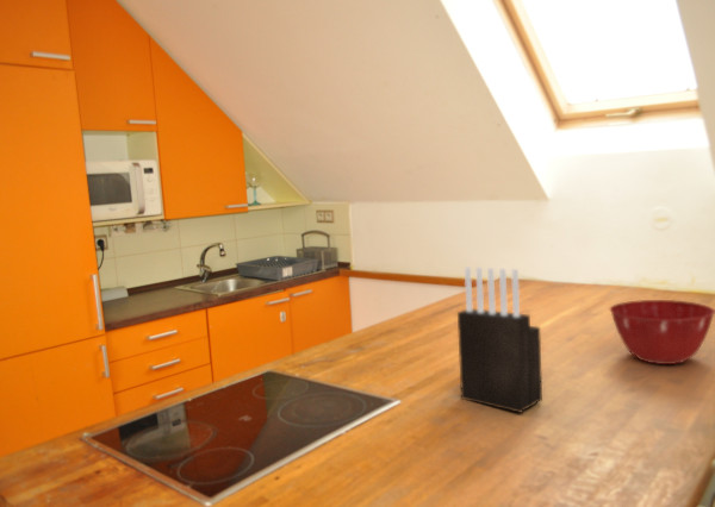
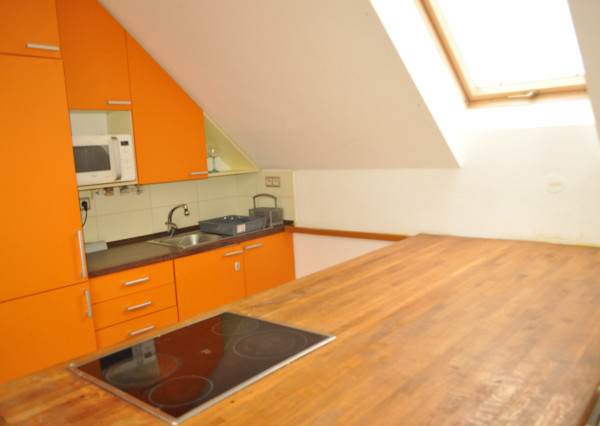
- mixing bowl [609,299,715,365]
- knife block [456,265,543,414]
